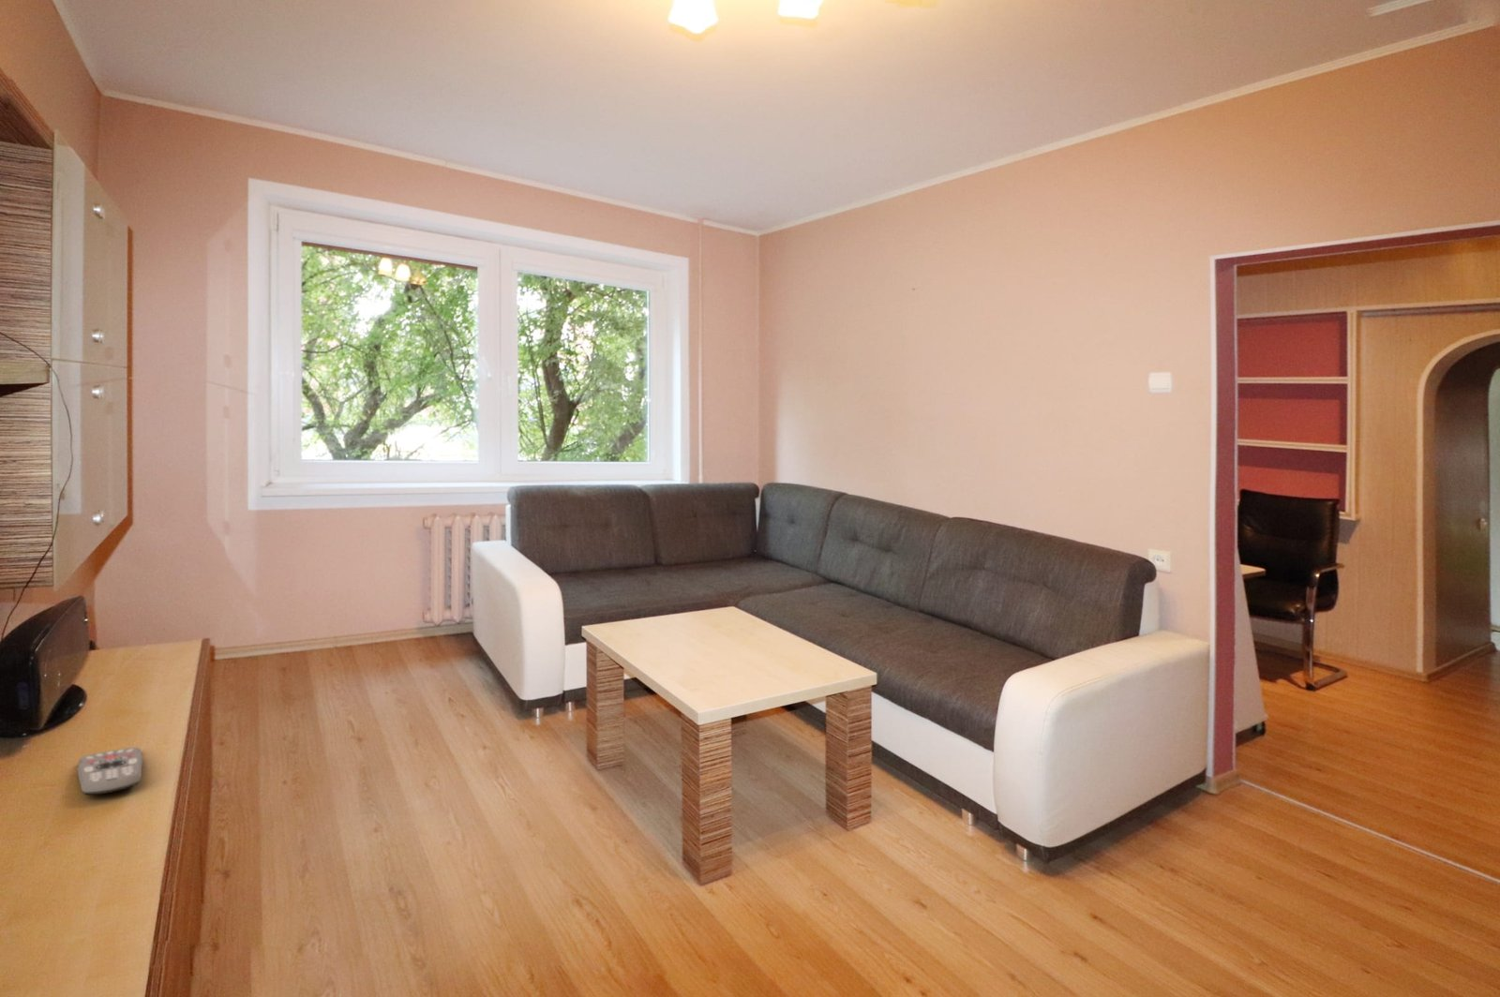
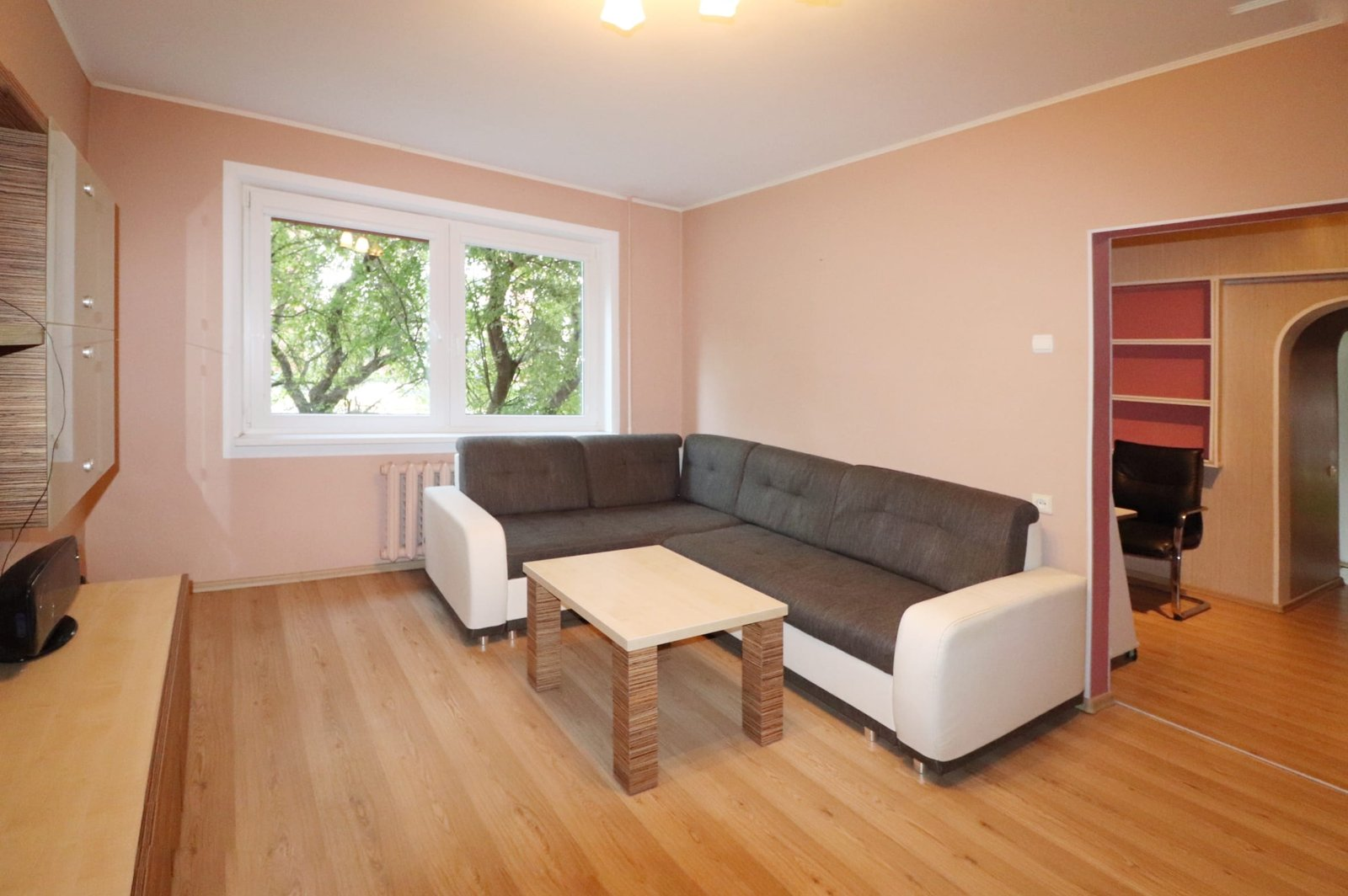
- remote control [76,747,144,796]
